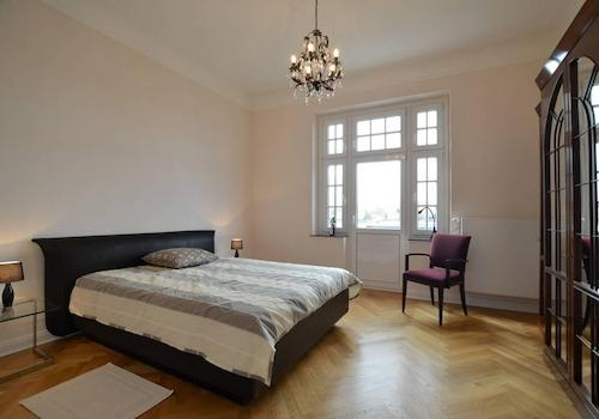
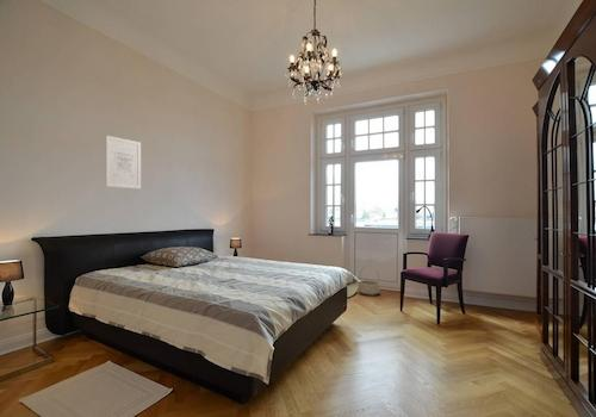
+ wall art [105,135,142,189]
+ basket [358,264,381,297]
